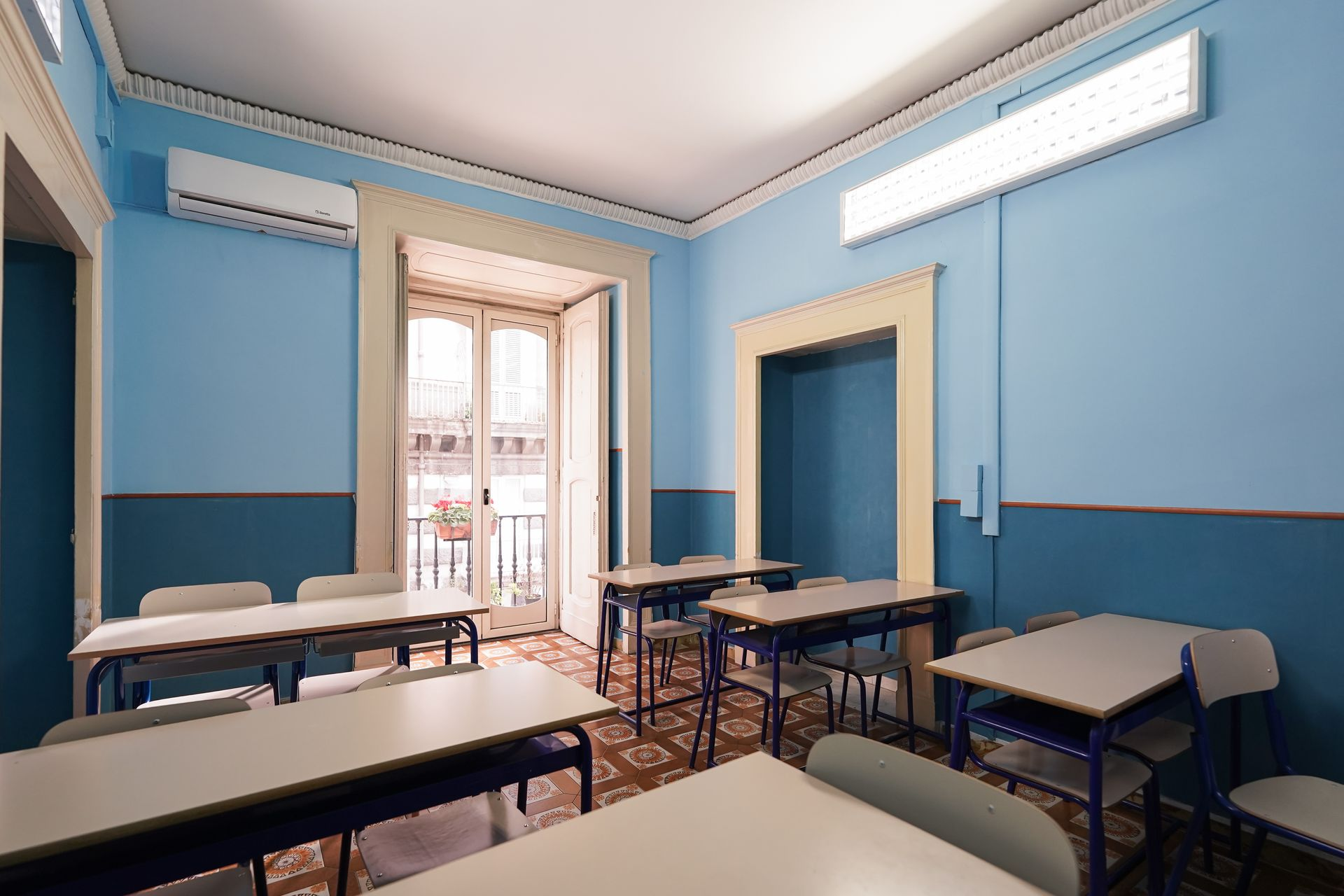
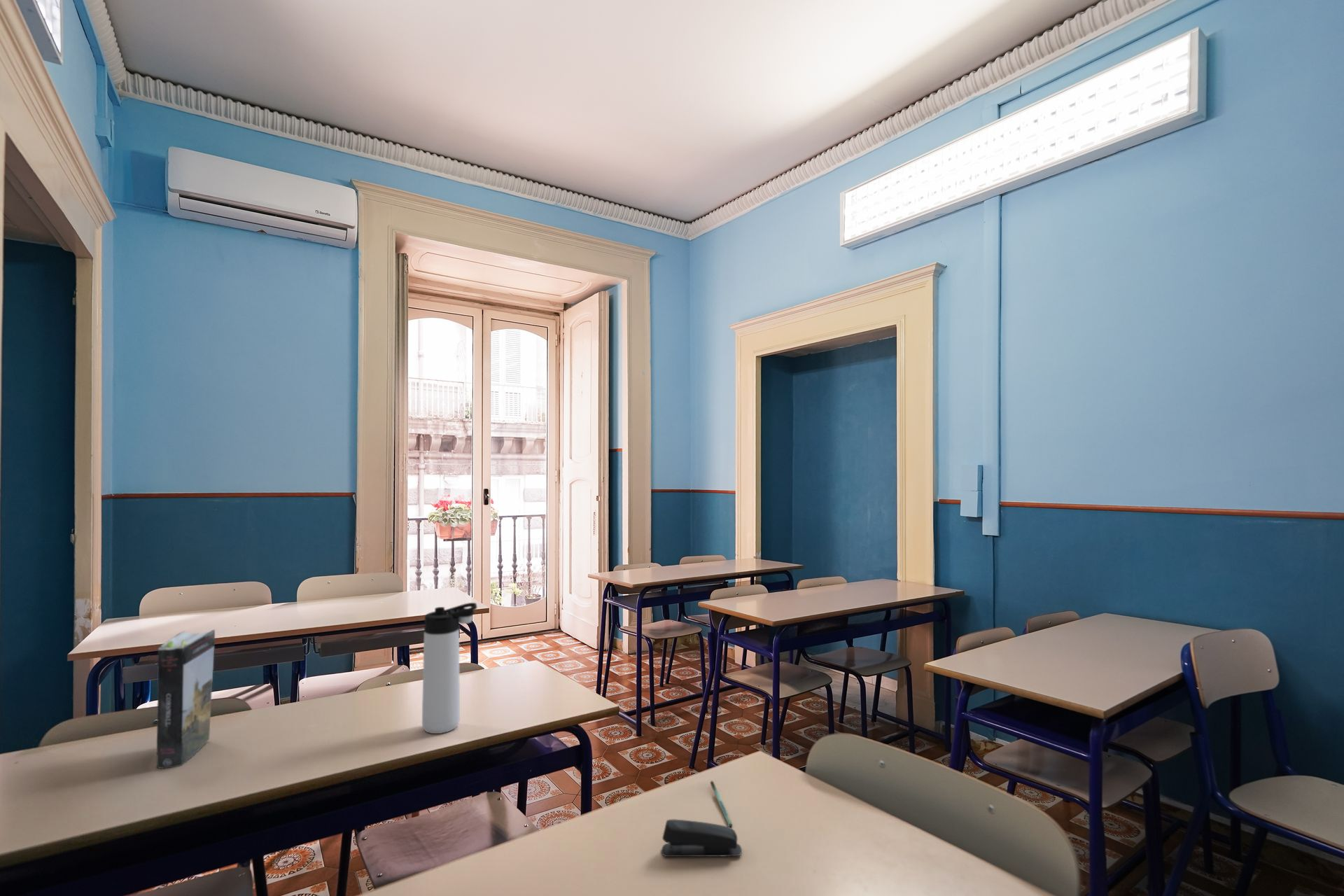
+ book [156,629,216,769]
+ stapler [661,818,743,858]
+ pen [710,780,733,827]
+ thermos bottle [421,602,478,734]
